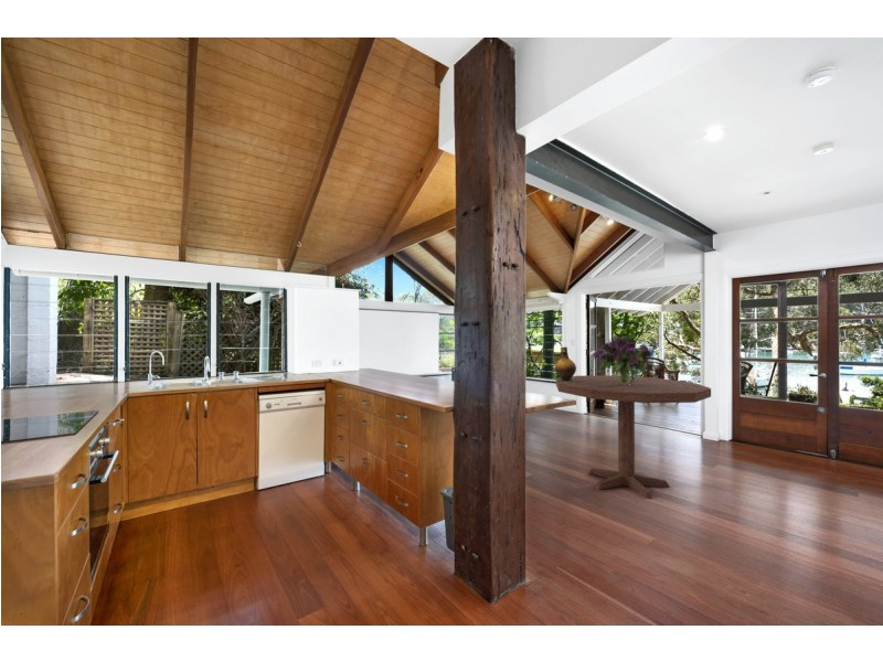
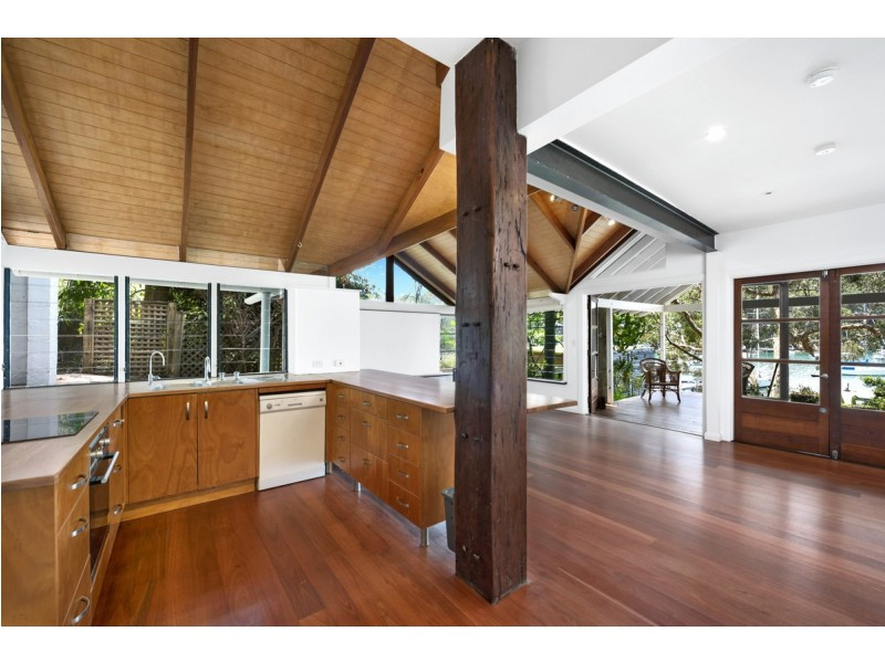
- ceramic jug [554,346,577,381]
- bouquet [592,335,656,385]
- dining table [555,374,712,500]
